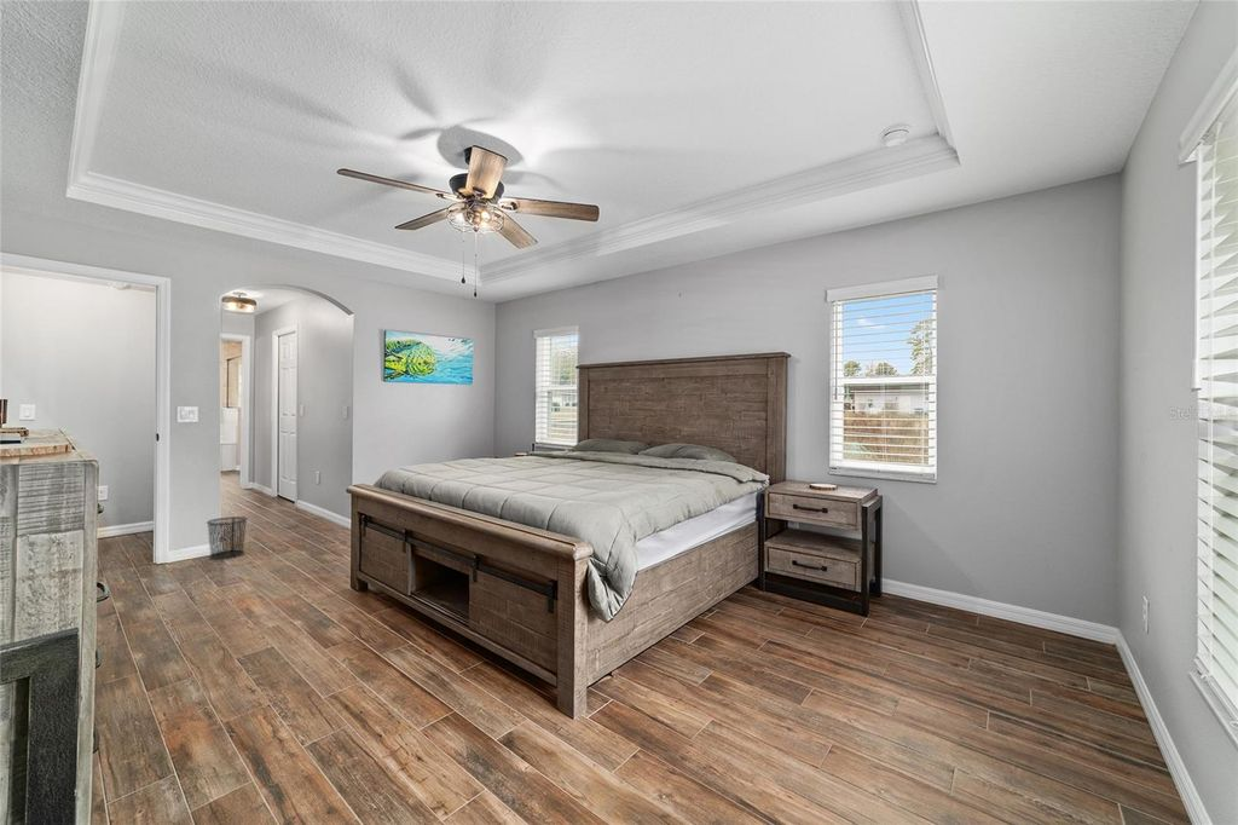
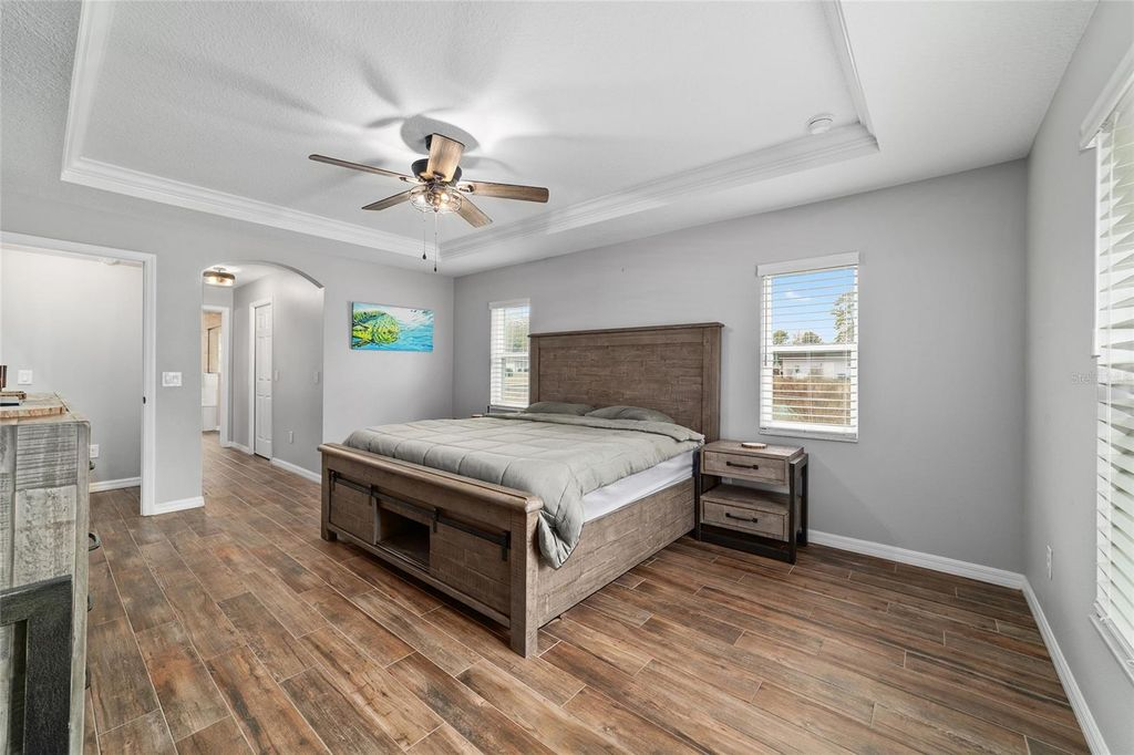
- waste bin [206,515,249,560]
